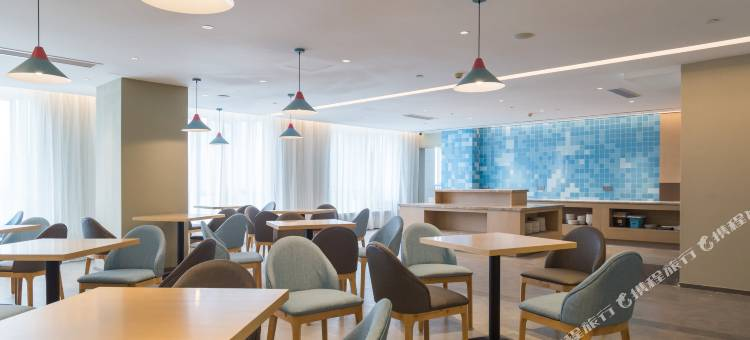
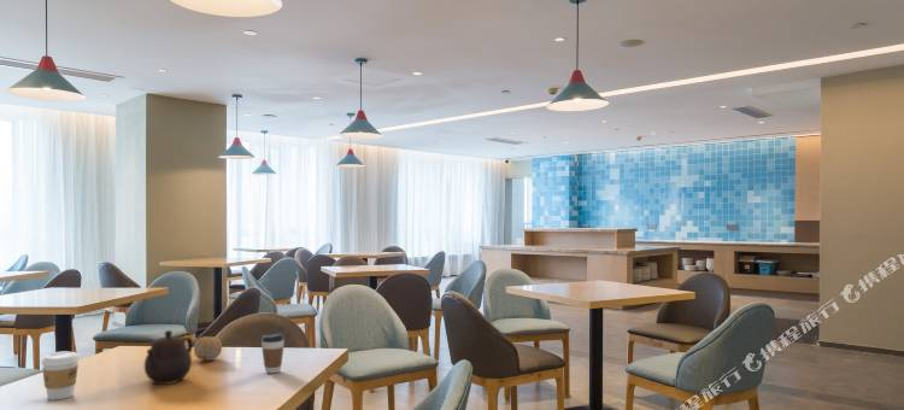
+ teapot [143,329,194,386]
+ fruit [193,335,223,362]
+ coffee cup [41,350,81,402]
+ coffee cup [260,332,286,374]
